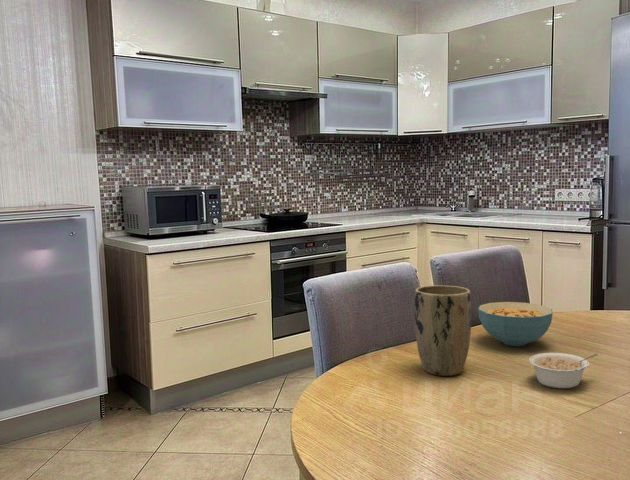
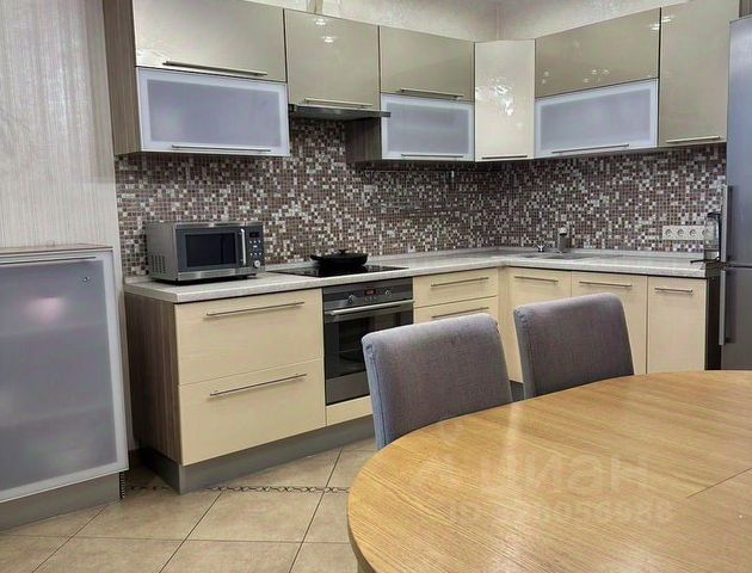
- plant pot [414,284,472,377]
- cereal bowl [477,301,554,347]
- legume [528,352,599,389]
